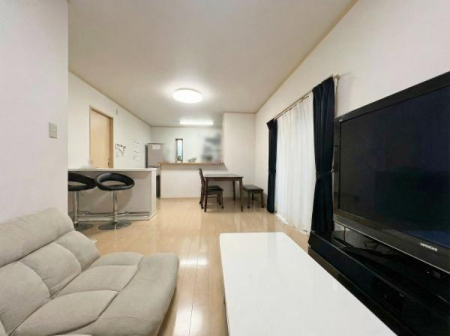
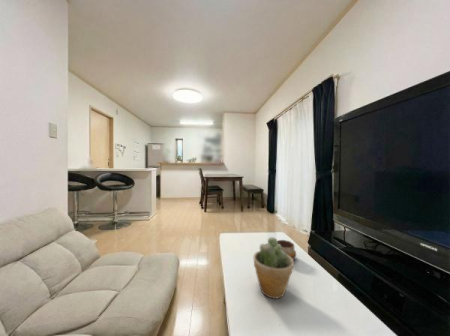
+ potted plant [253,236,295,300]
+ decorative bowl [277,239,297,261]
